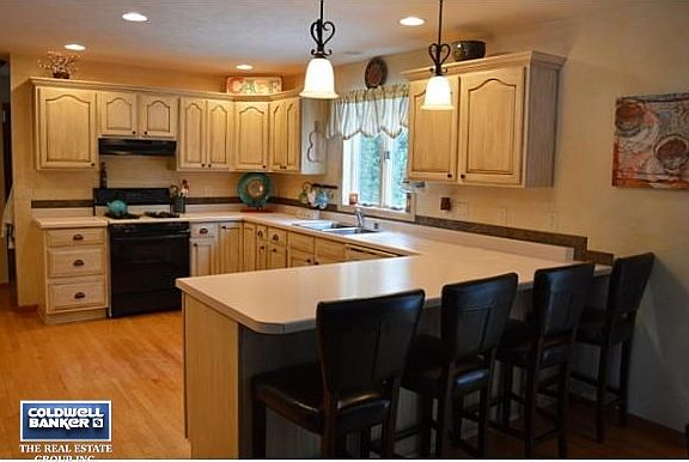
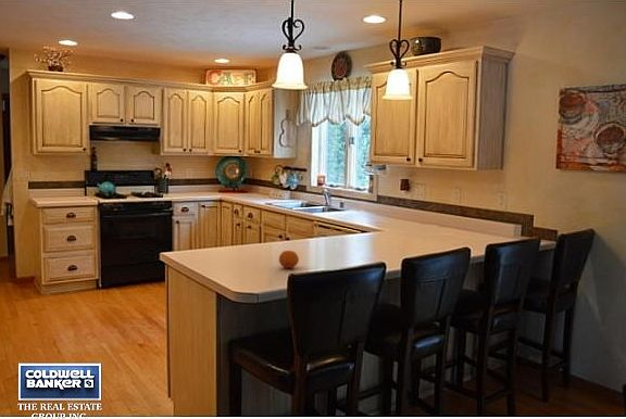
+ fruit [278,250,300,269]
